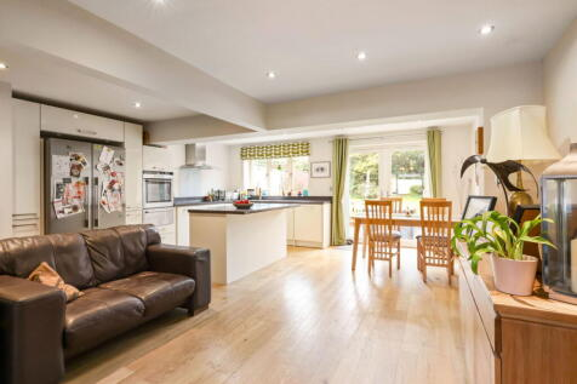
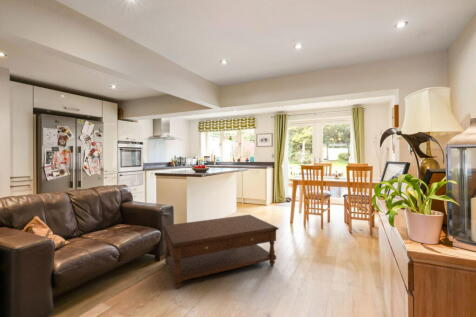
+ coffee table [161,214,280,290]
